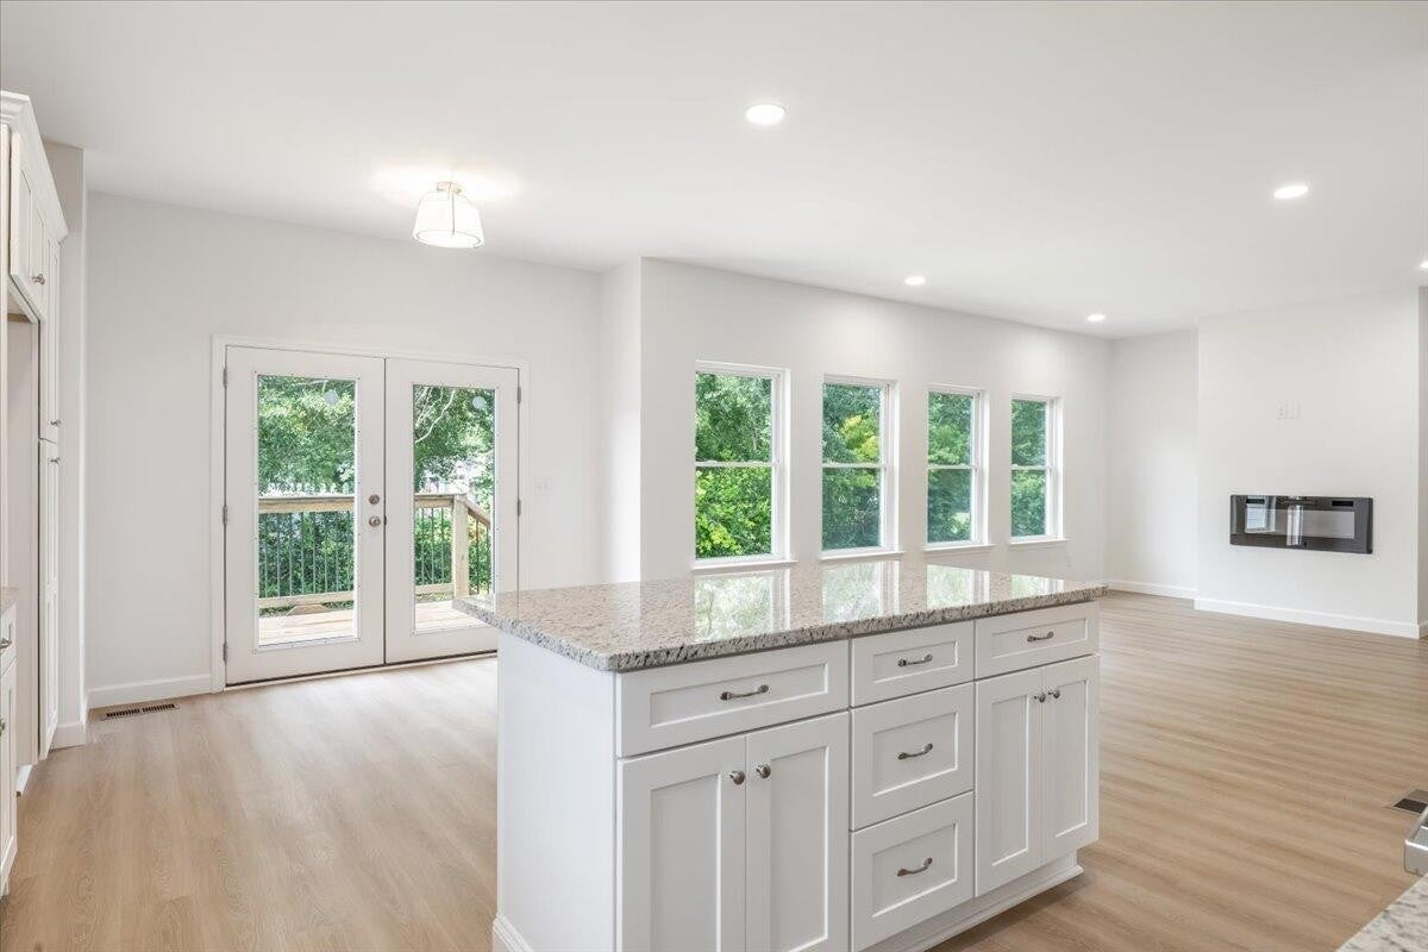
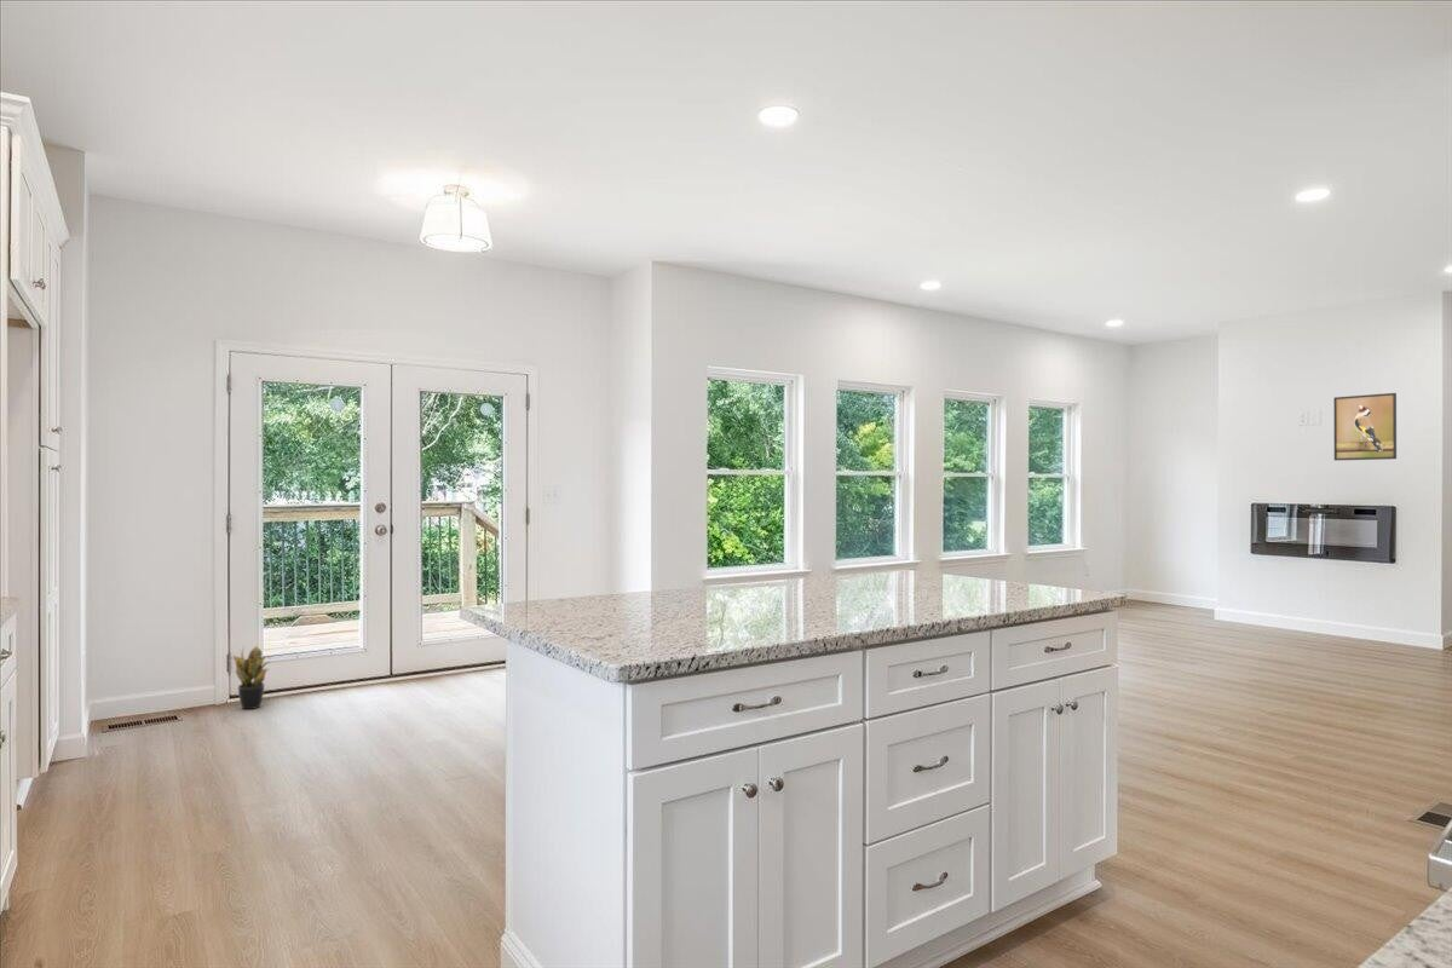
+ potted plant [232,644,272,710]
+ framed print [1333,392,1398,462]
